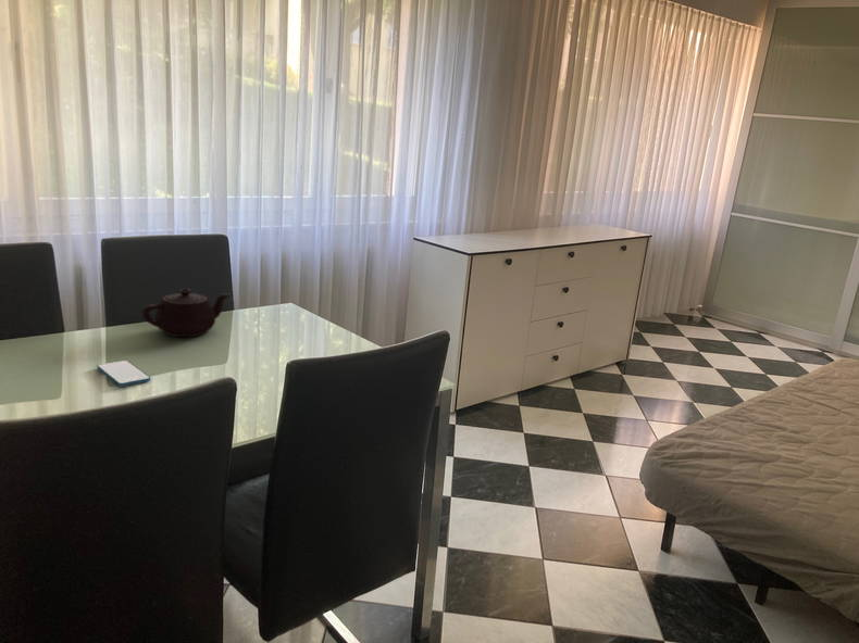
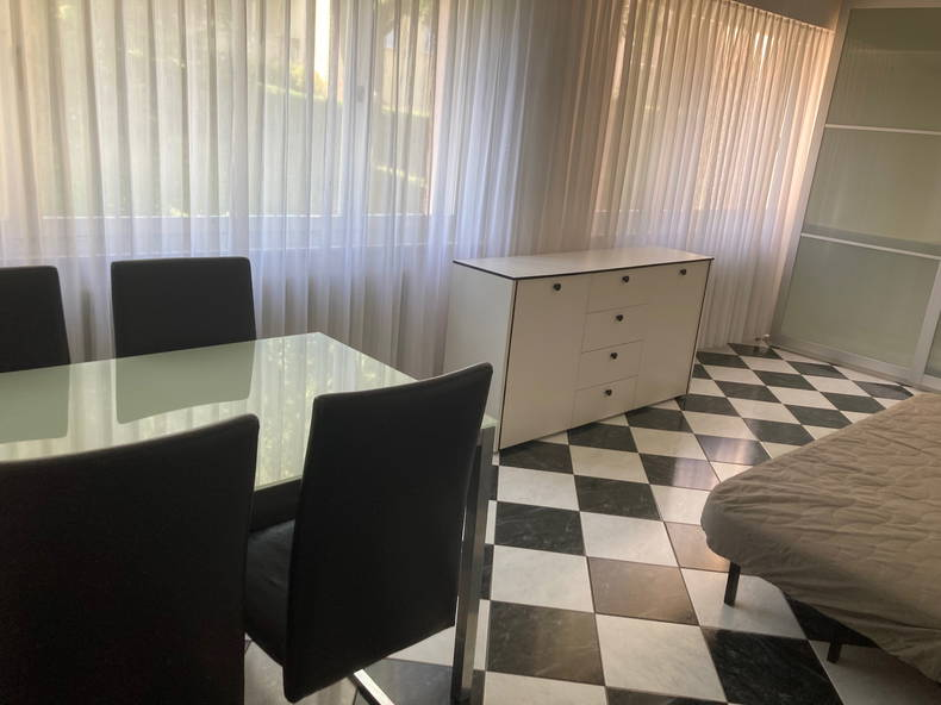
- smartphone [96,360,151,387]
- teapot [141,288,232,338]
